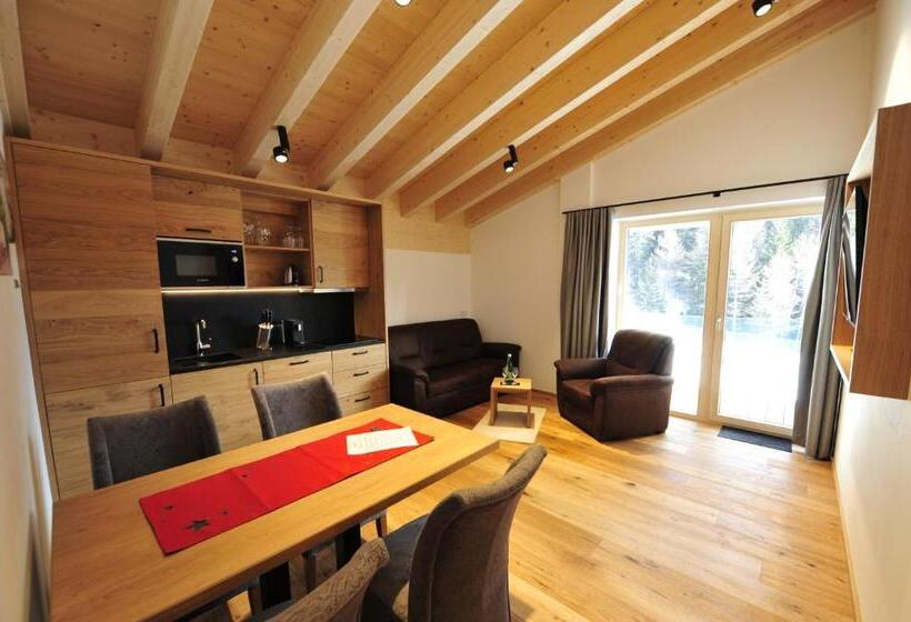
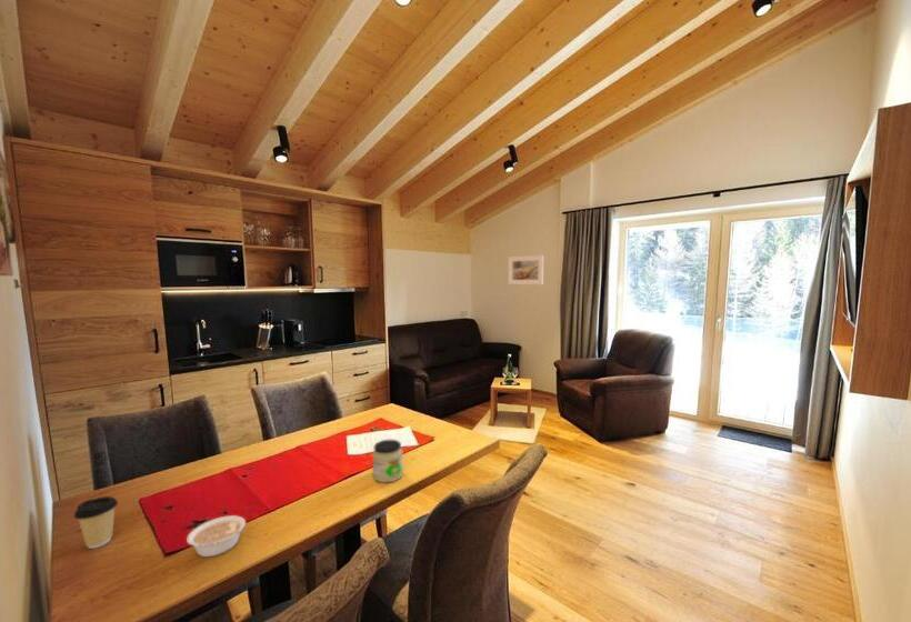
+ jar [371,439,404,483]
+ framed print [508,254,544,285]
+ coffee cup [73,495,119,550]
+ legume [186,514,249,558]
